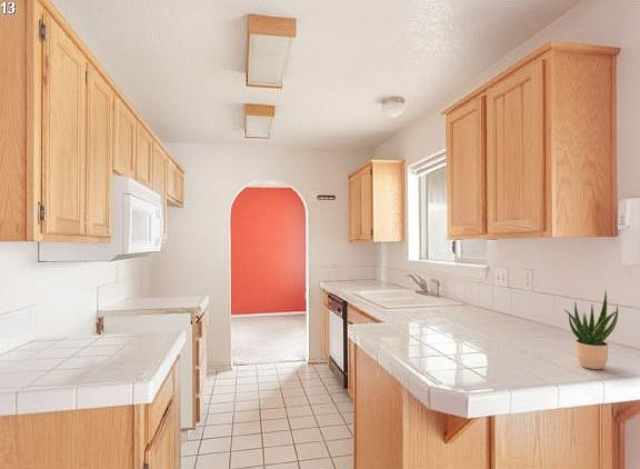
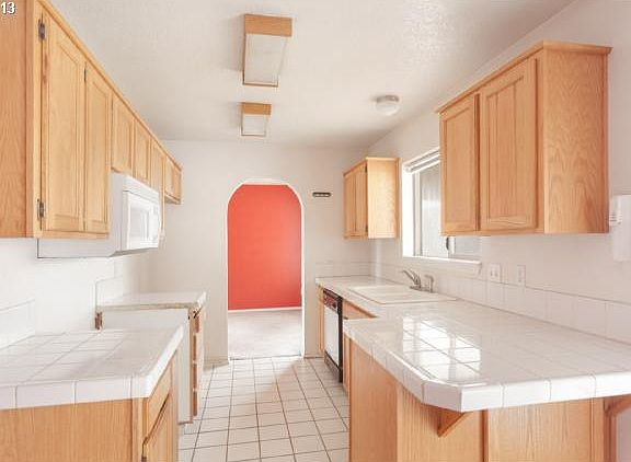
- potted plant [564,290,619,370]
